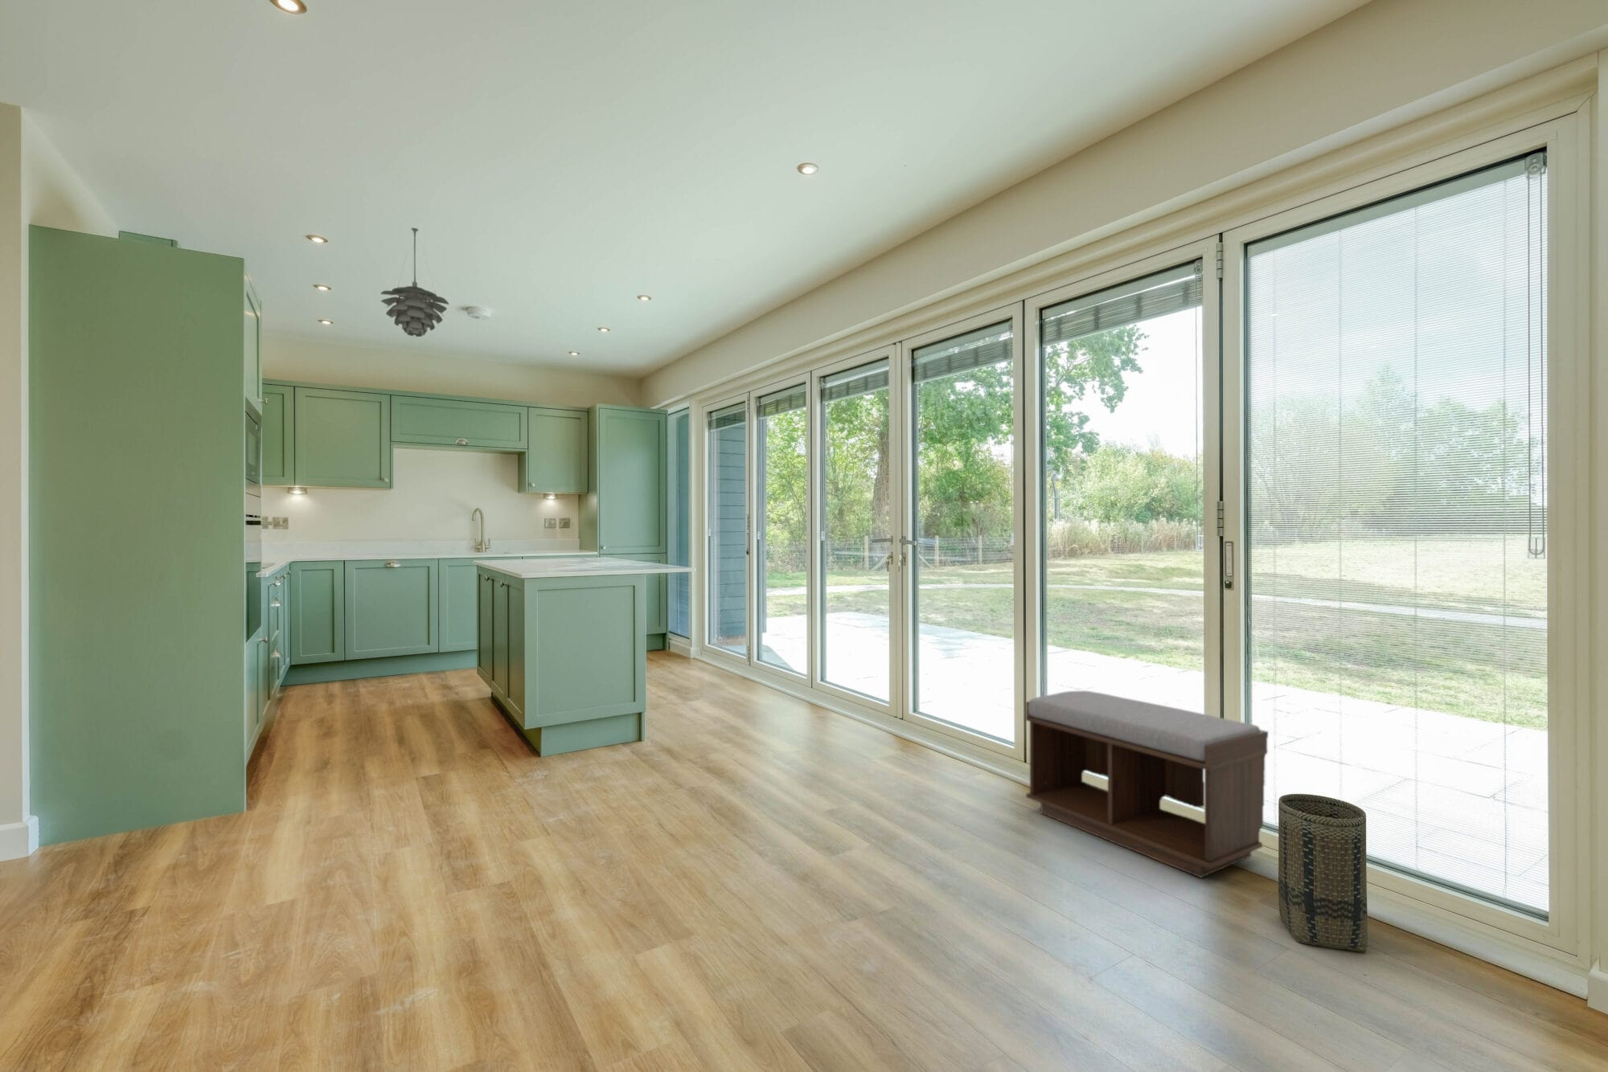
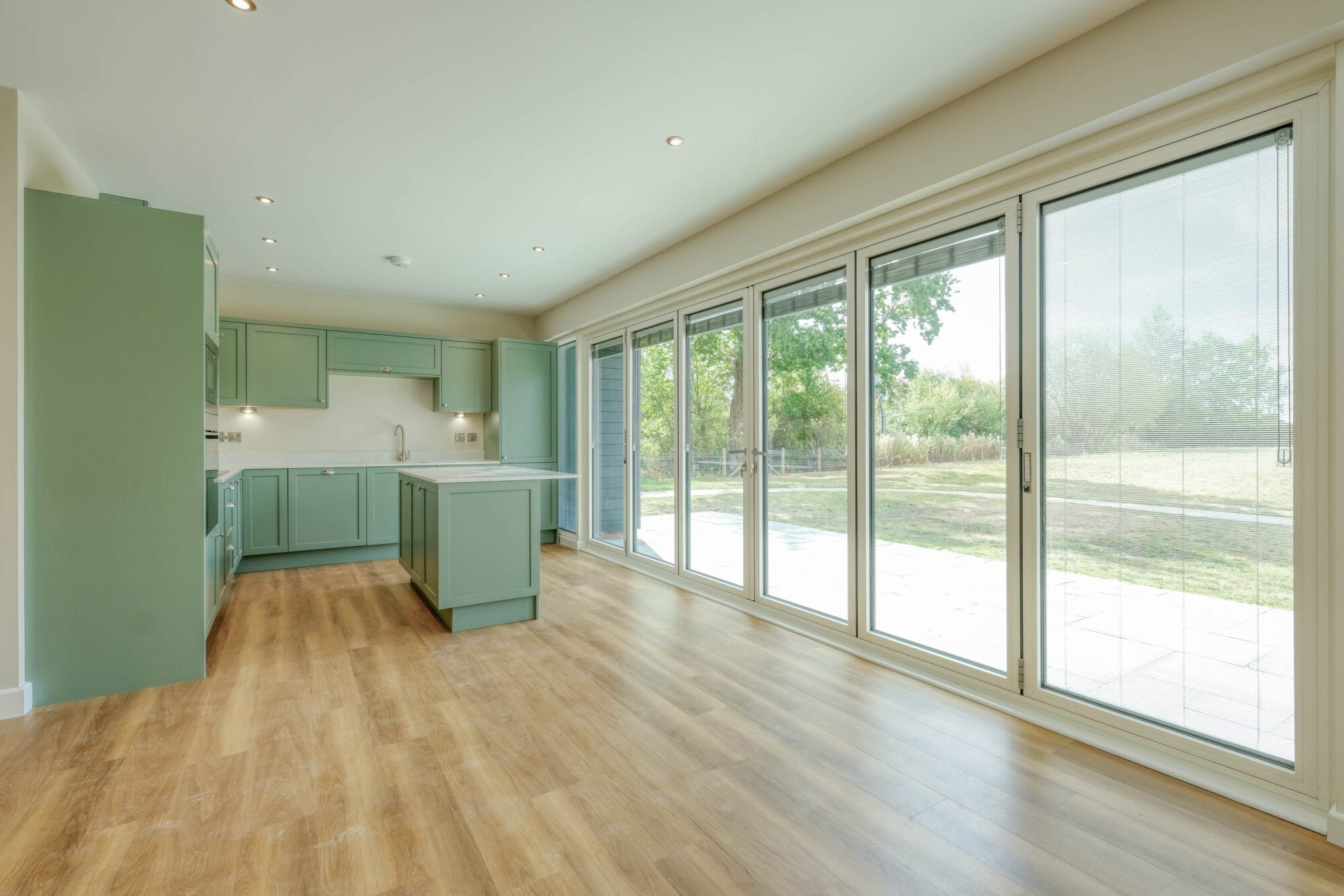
- pendant light [379,227,450,337]
- bench [1025,690,1268,879]
- basket [1278,793,1369,952]
